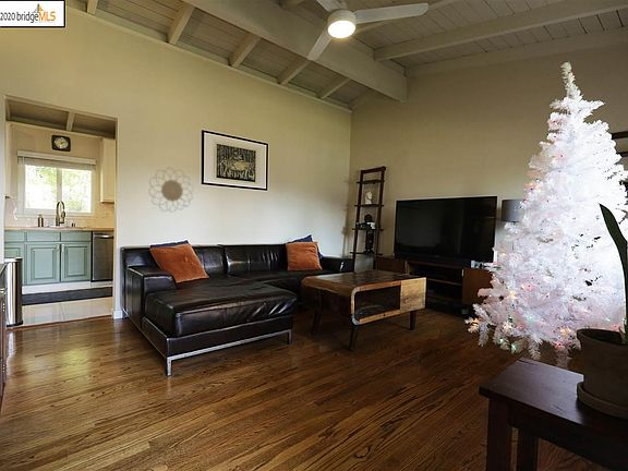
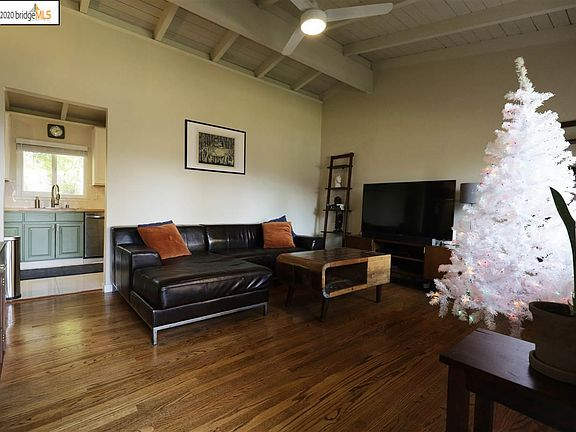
- decorative wall piece [147,166,195,214]
